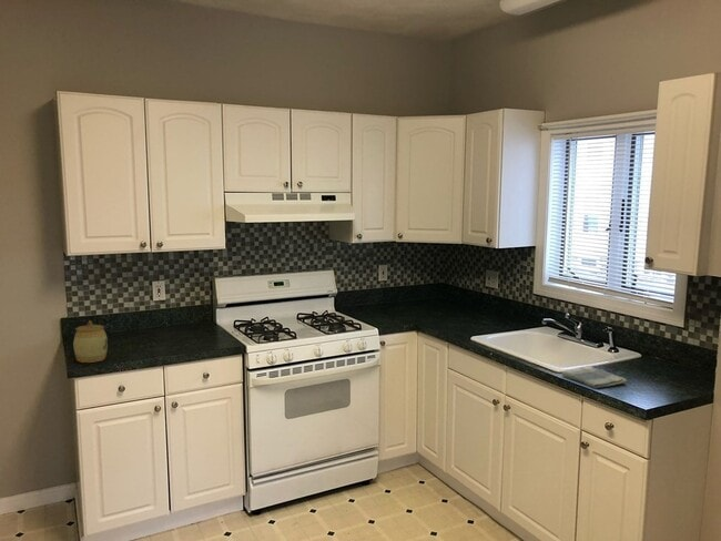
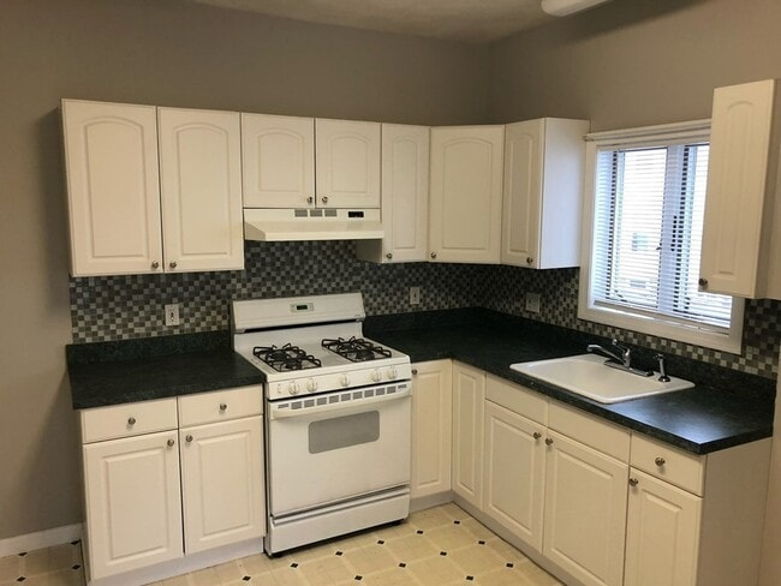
- dish towel [560,365,628,389]
- jar [72,319,109,364]
